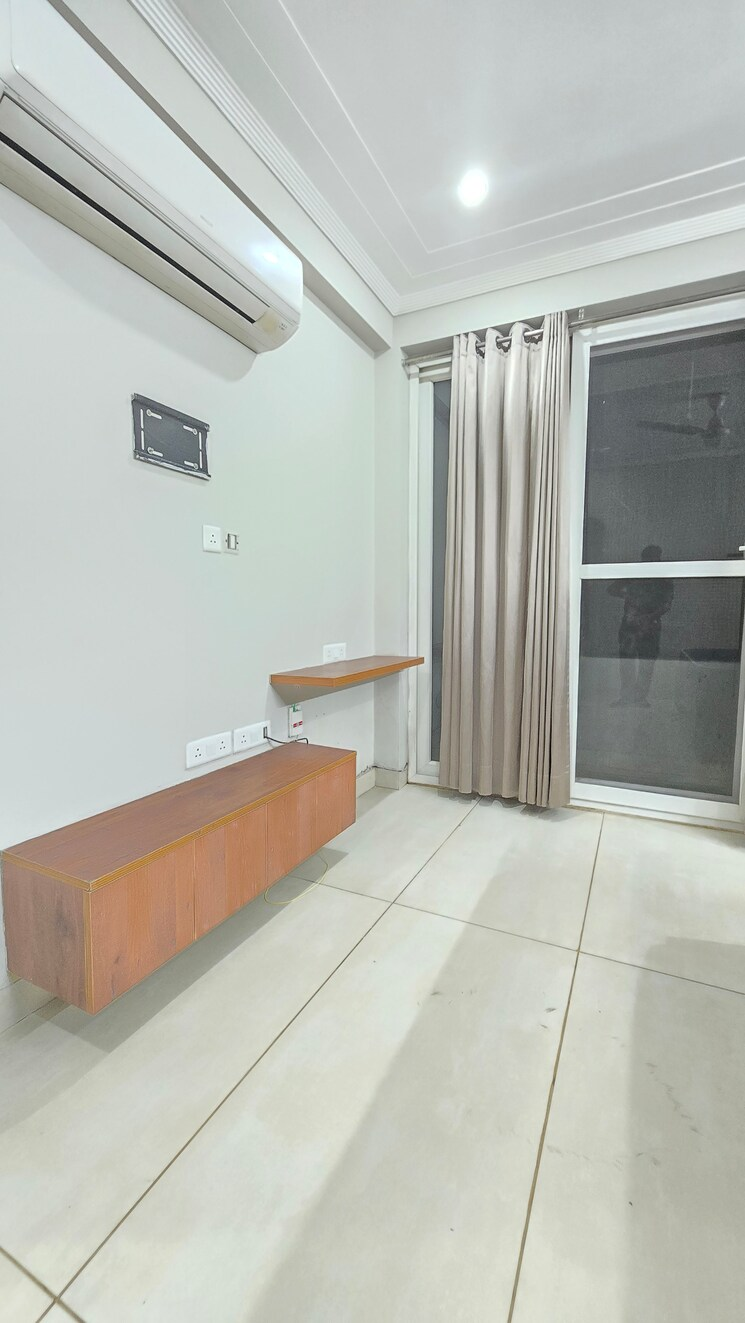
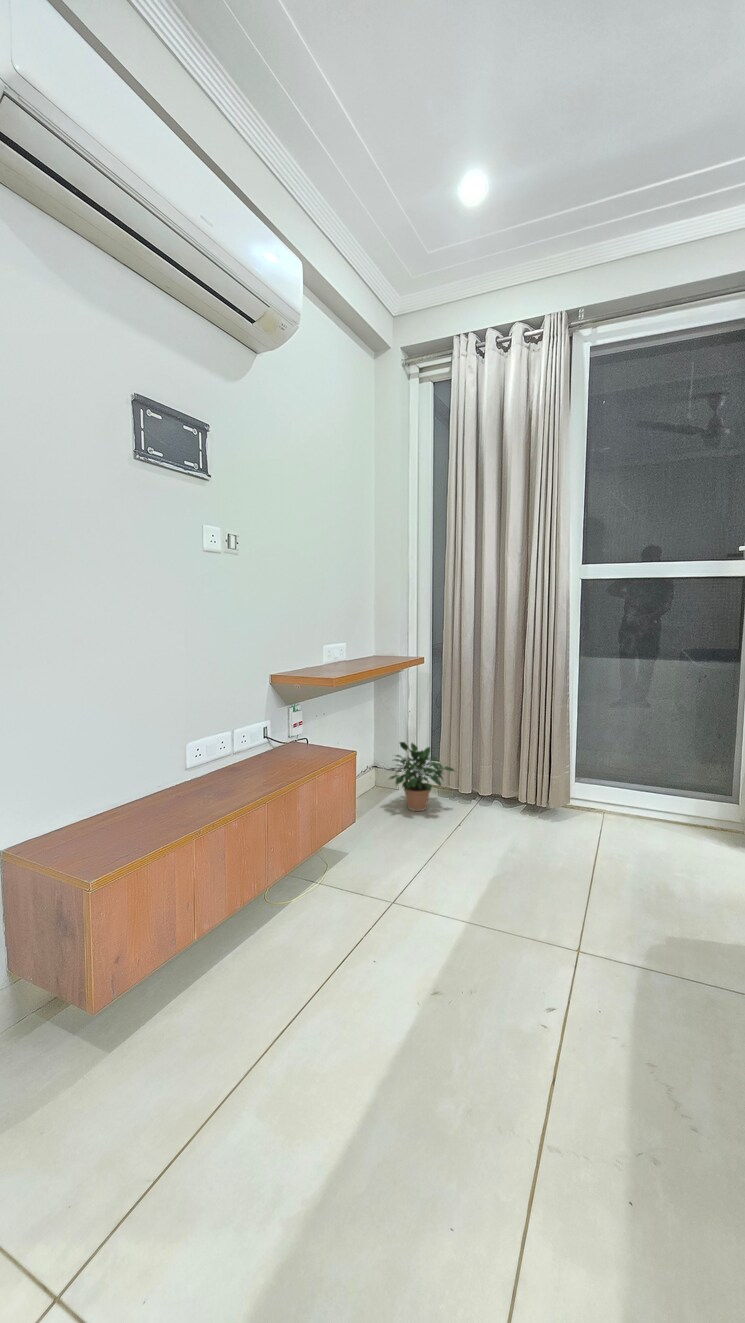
+ potted plant [383,741,457,812]
